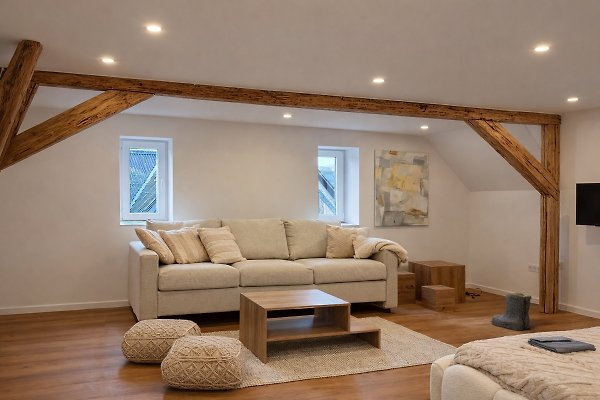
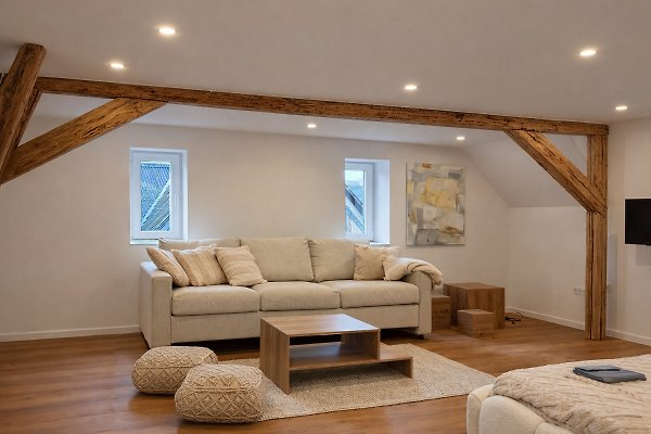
- boots [489,292,532,331]
